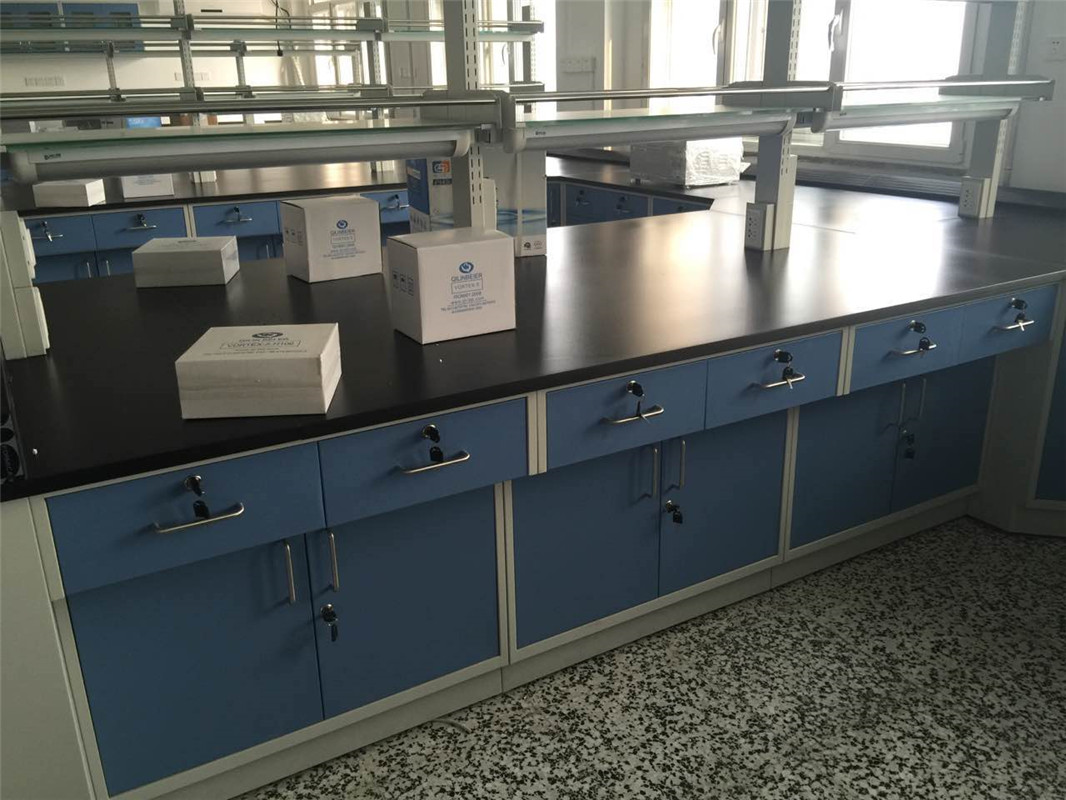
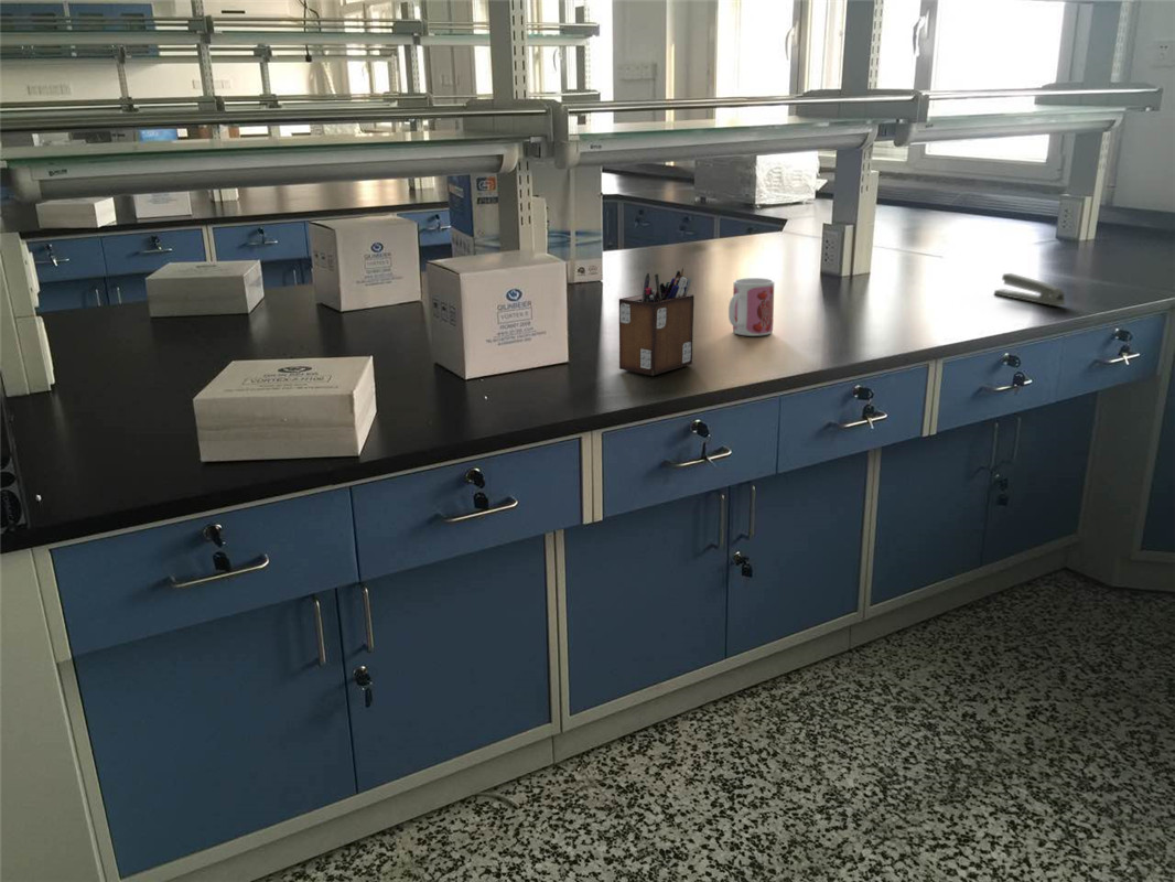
+ mug [727,277,775,337]
+ desk organizer [618,267,696,376]
+ stapler [993,272,1066,306]
